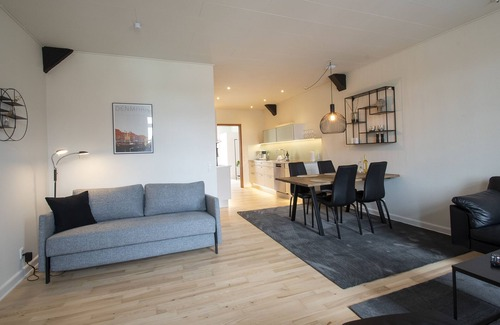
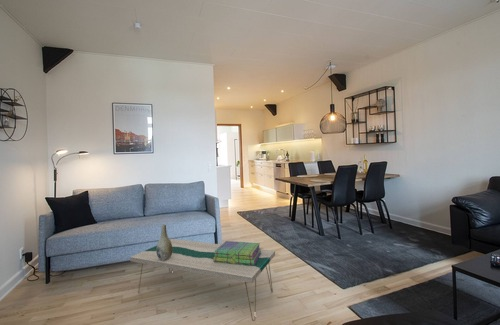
+ vase [156,224,172,261]
+ stack of books [213,240,262,265]
+ coffee table [129,238,276,322]
